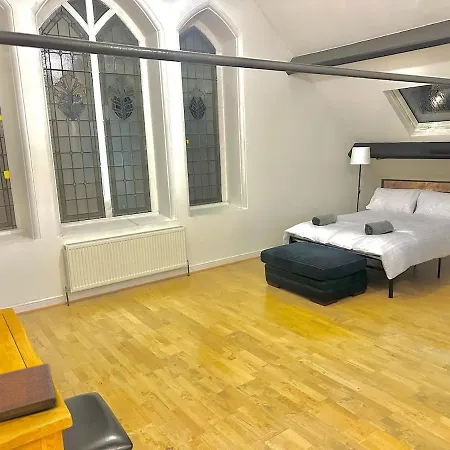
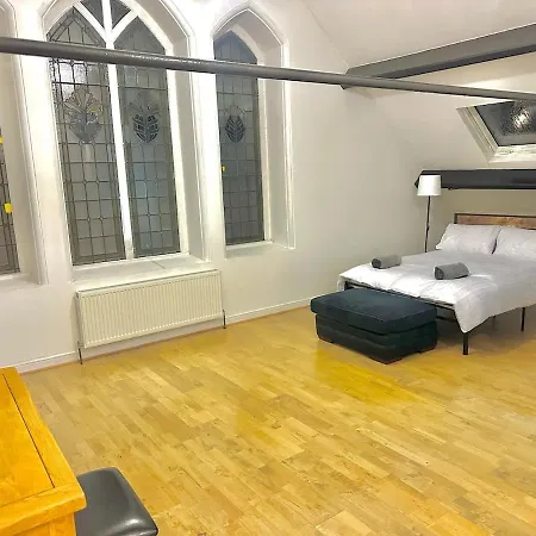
- notebook [0,362,58,422]
